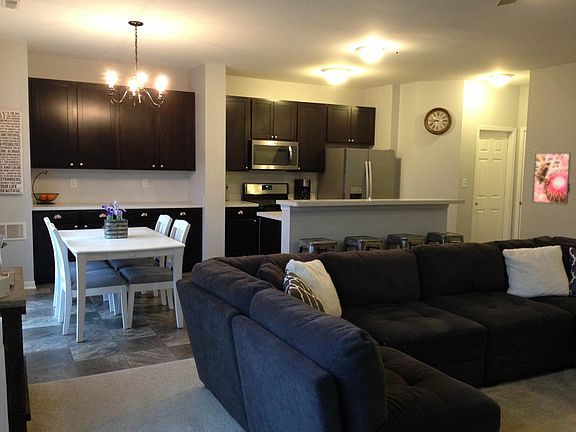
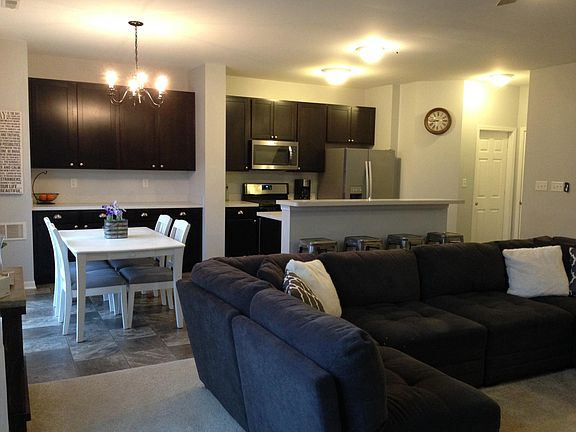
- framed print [531,151,572,205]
